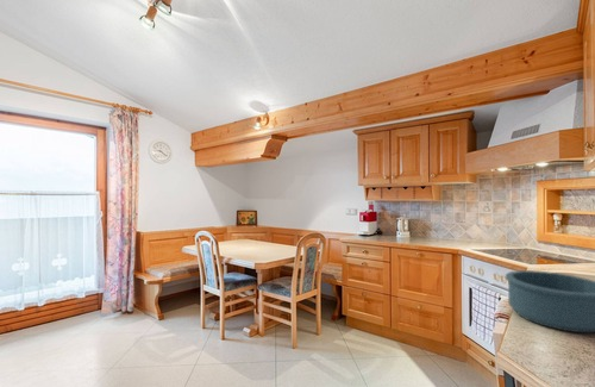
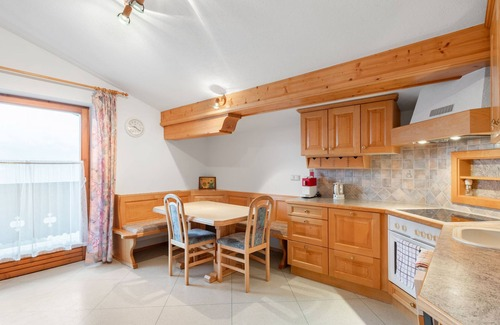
- mixing bowl [505,269,595,333]
